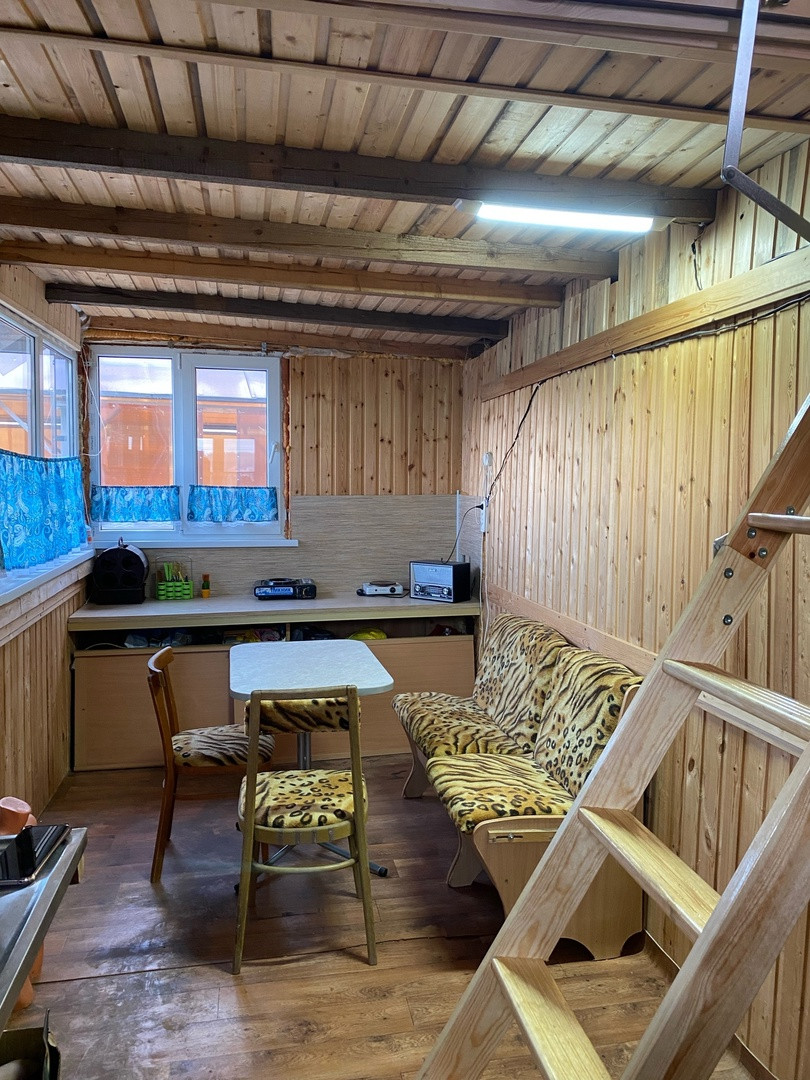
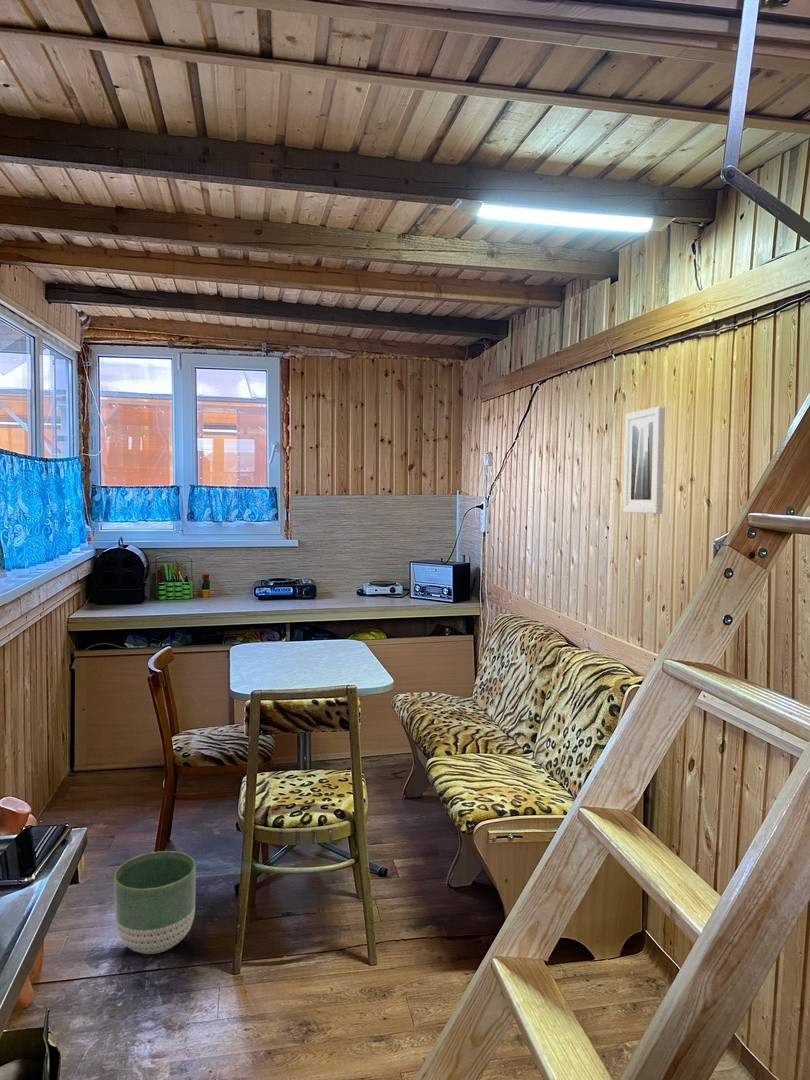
+ planter [113,850,197,955]
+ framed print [622,405,666,515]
